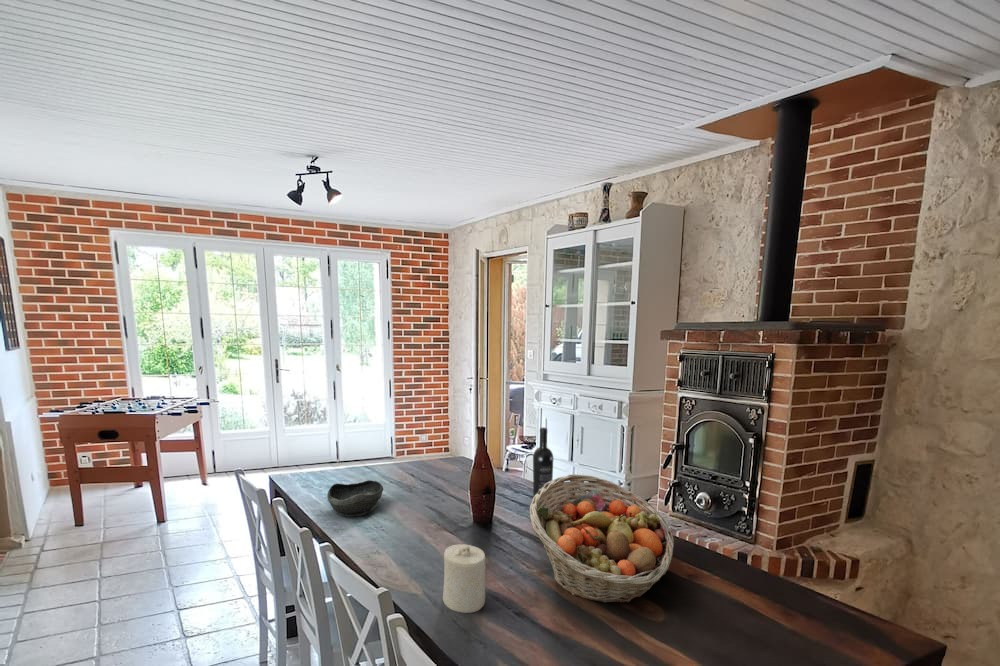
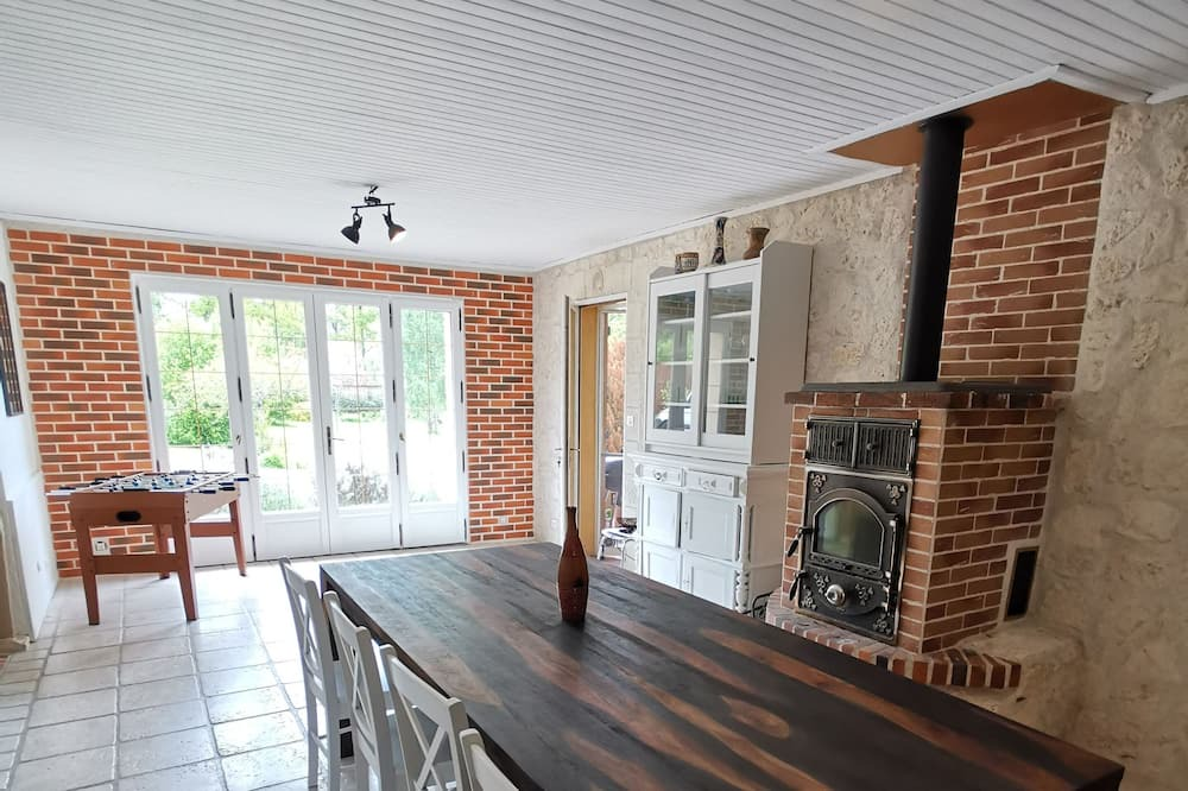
- bowl [326,479,384,517]
- fruit basket [529,473,675,603]
- wine bottle [532,426,554,499]
- candle [442,543,486,614]
